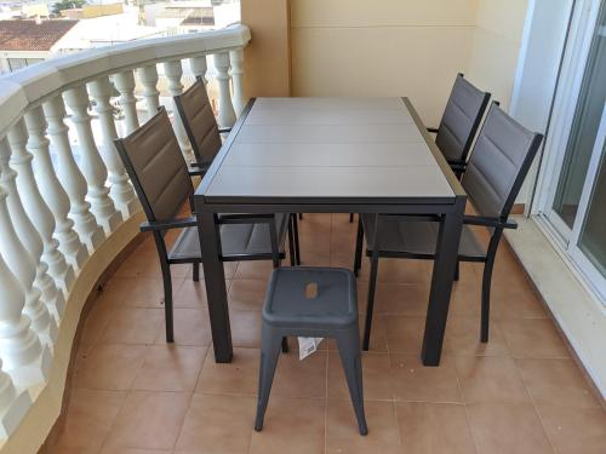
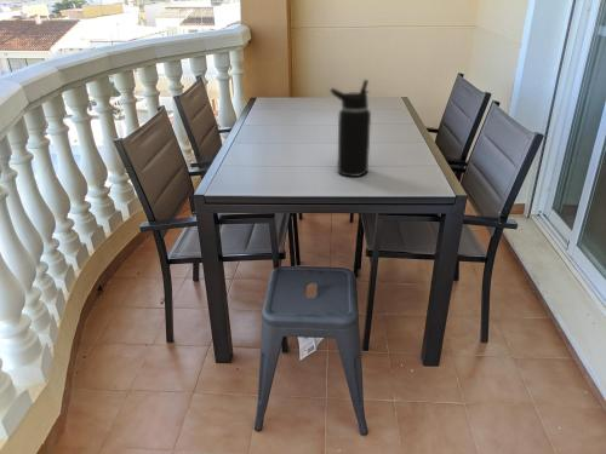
+ water bottle [328,79,372,178]
